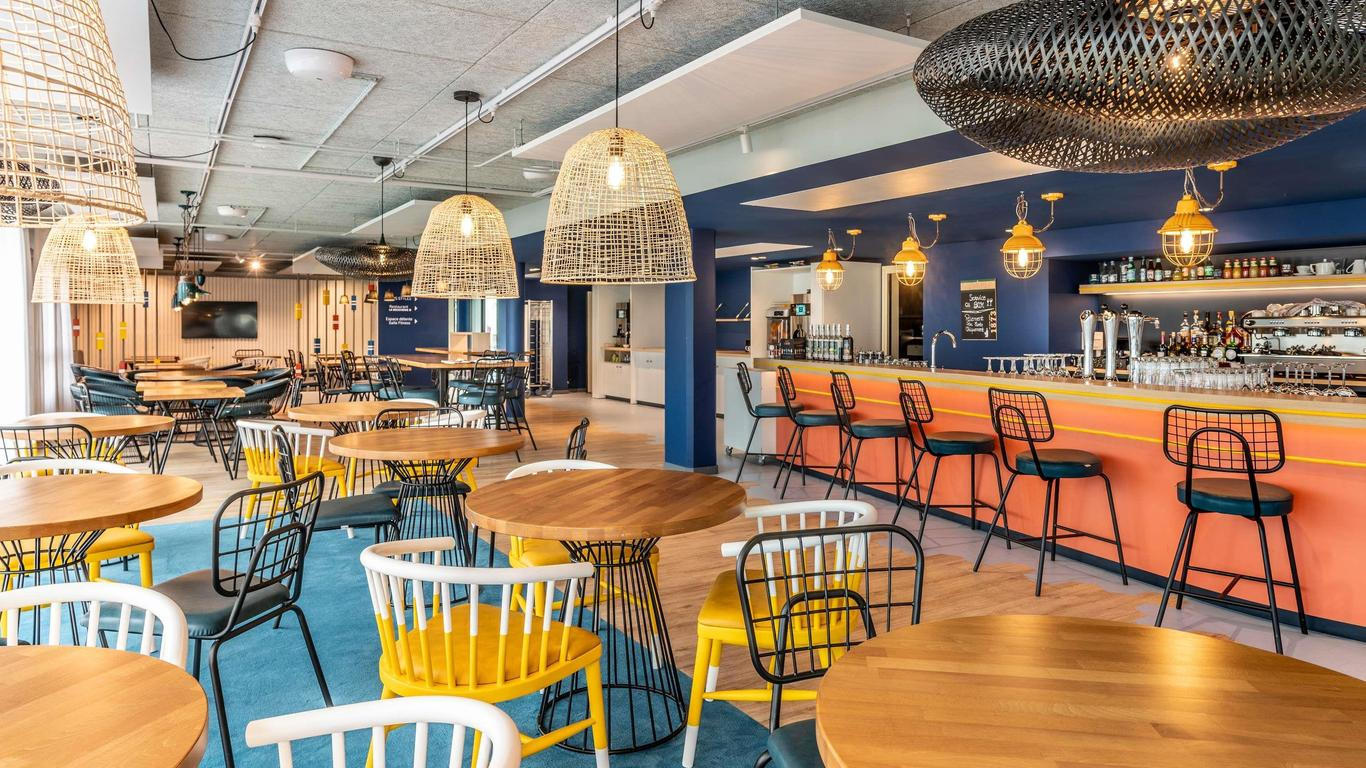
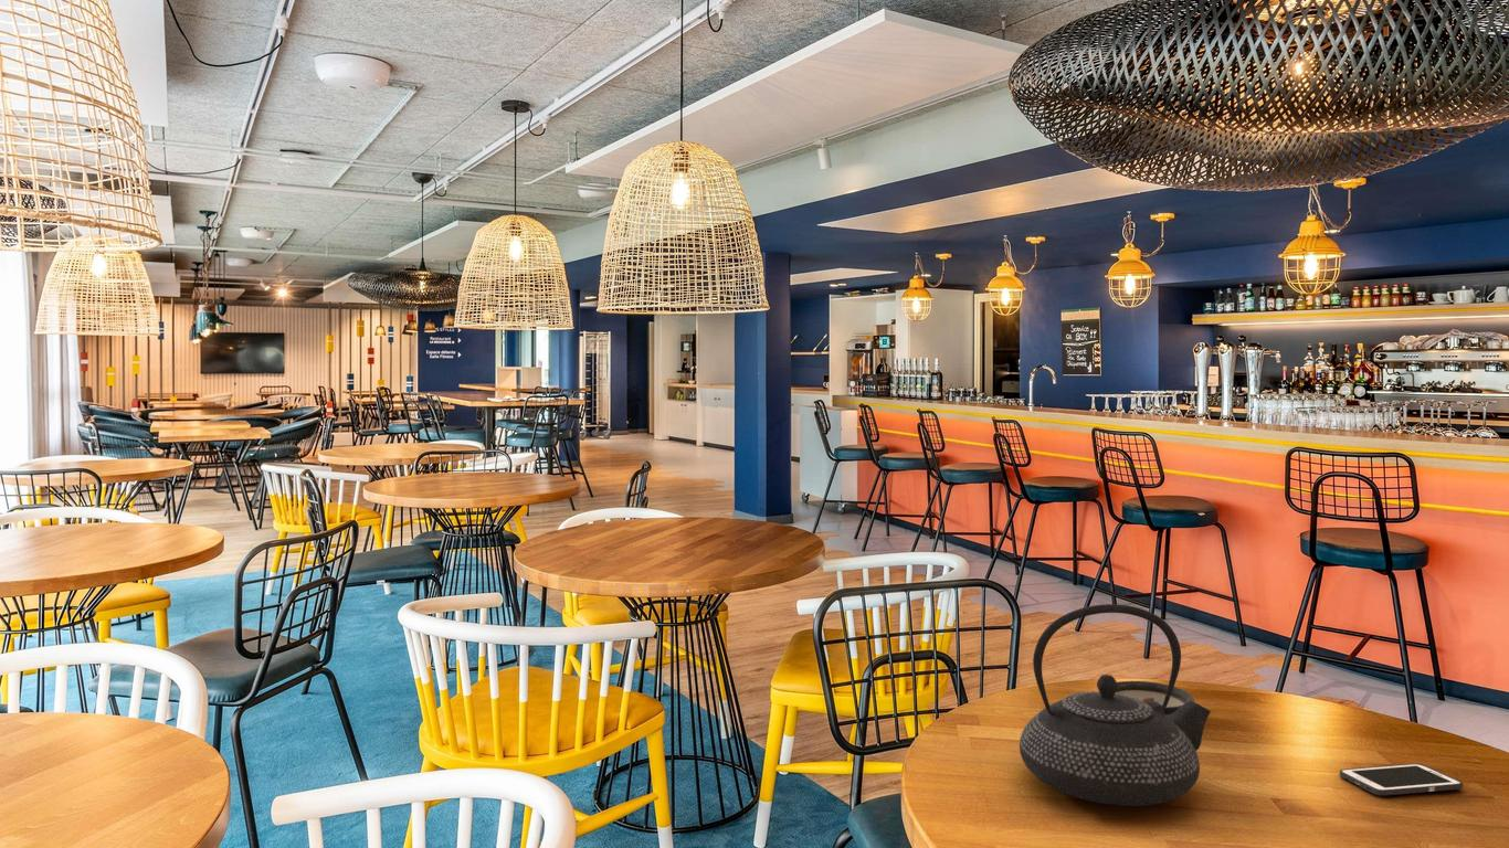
+ saucer [1116,680,1195,716]
+ teapot [1019,603,1212,807]
+ cell phone [1339,763,1464,796]
